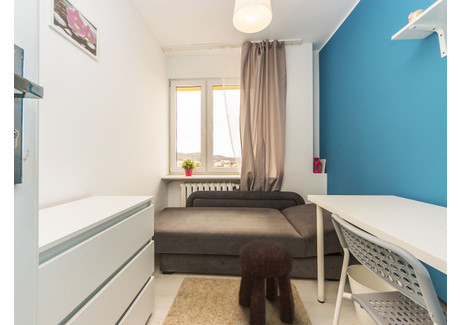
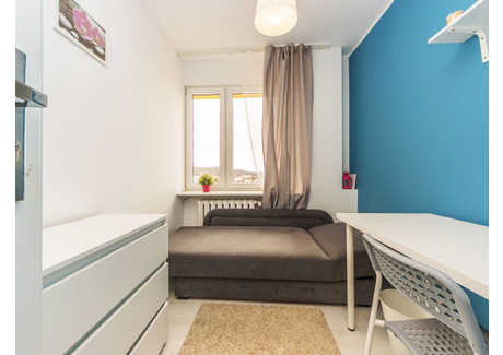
- stool [238,239,296,325]
